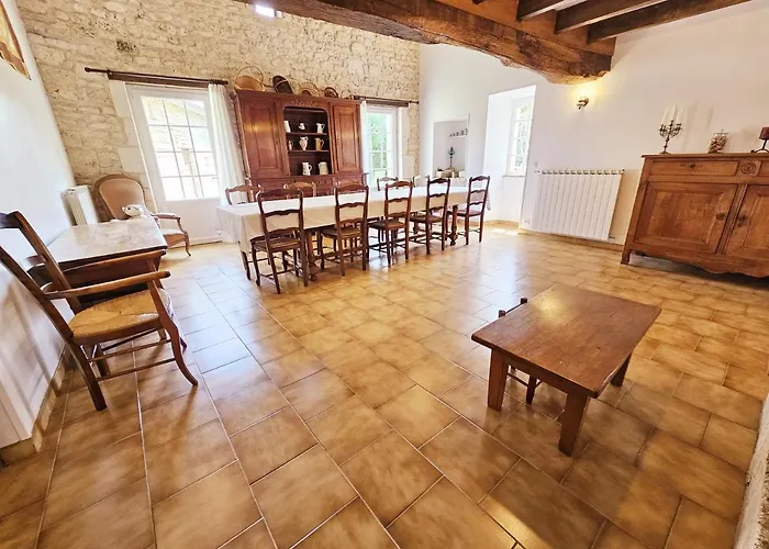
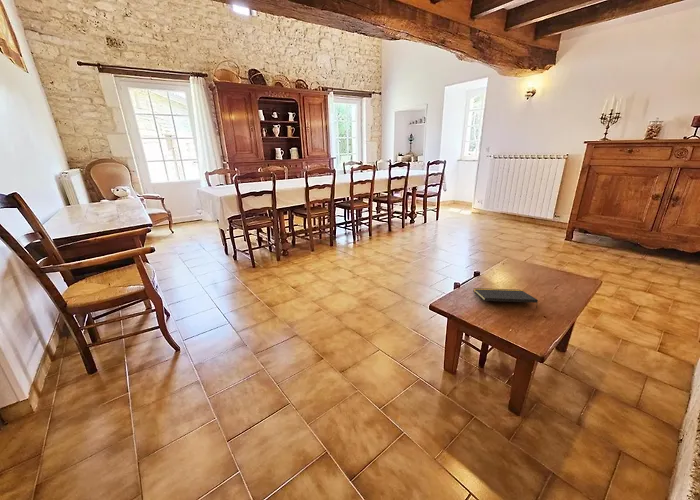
+ notepad [472,287,539,309]
